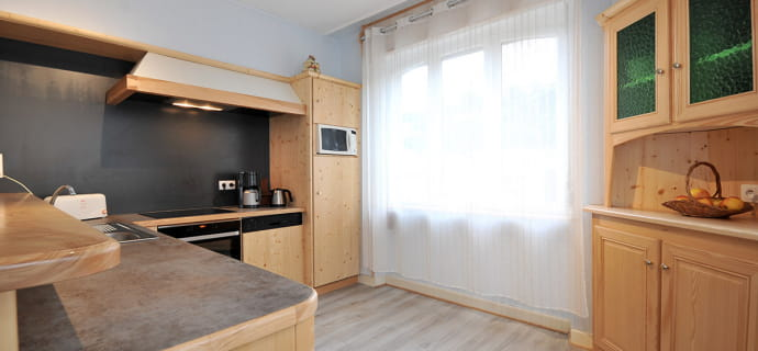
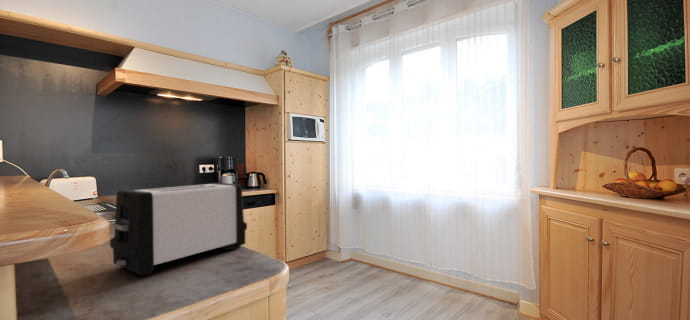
+ toaster [109,182,248,277]
